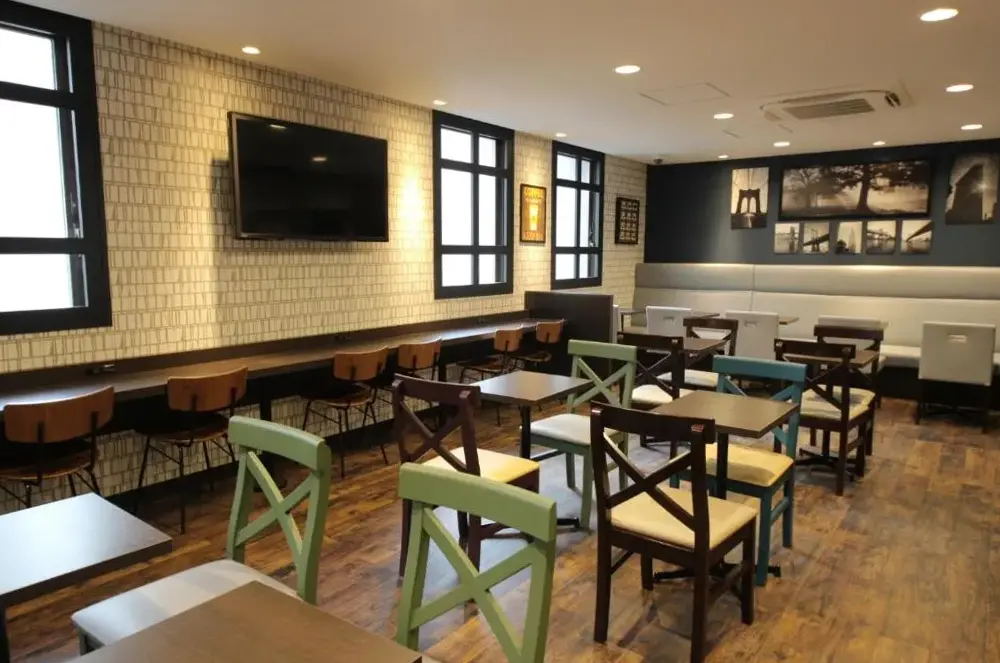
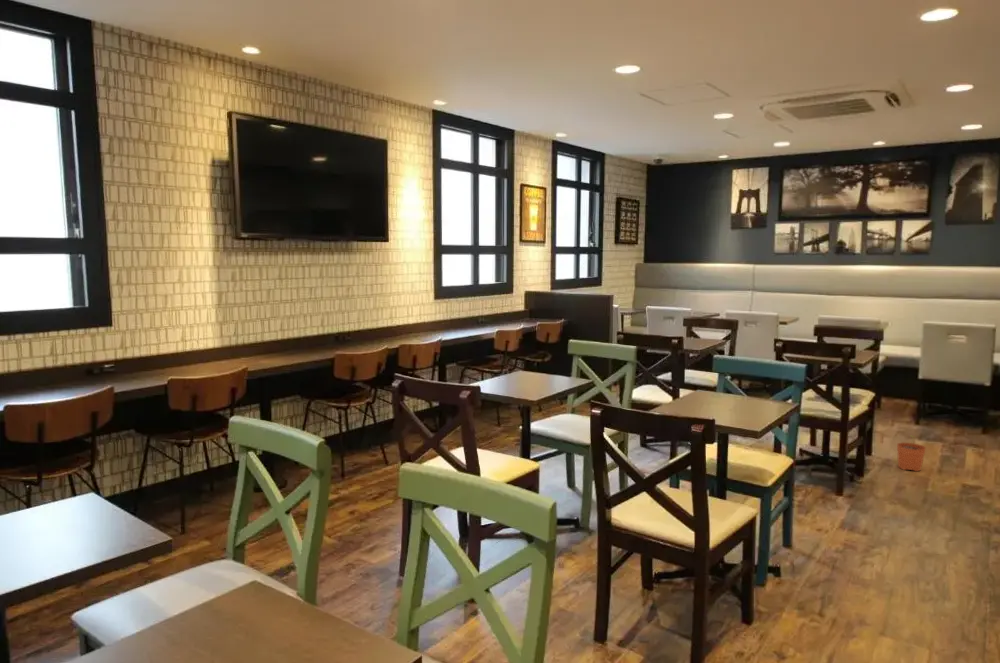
+ plant pot [896,435,927,472]
